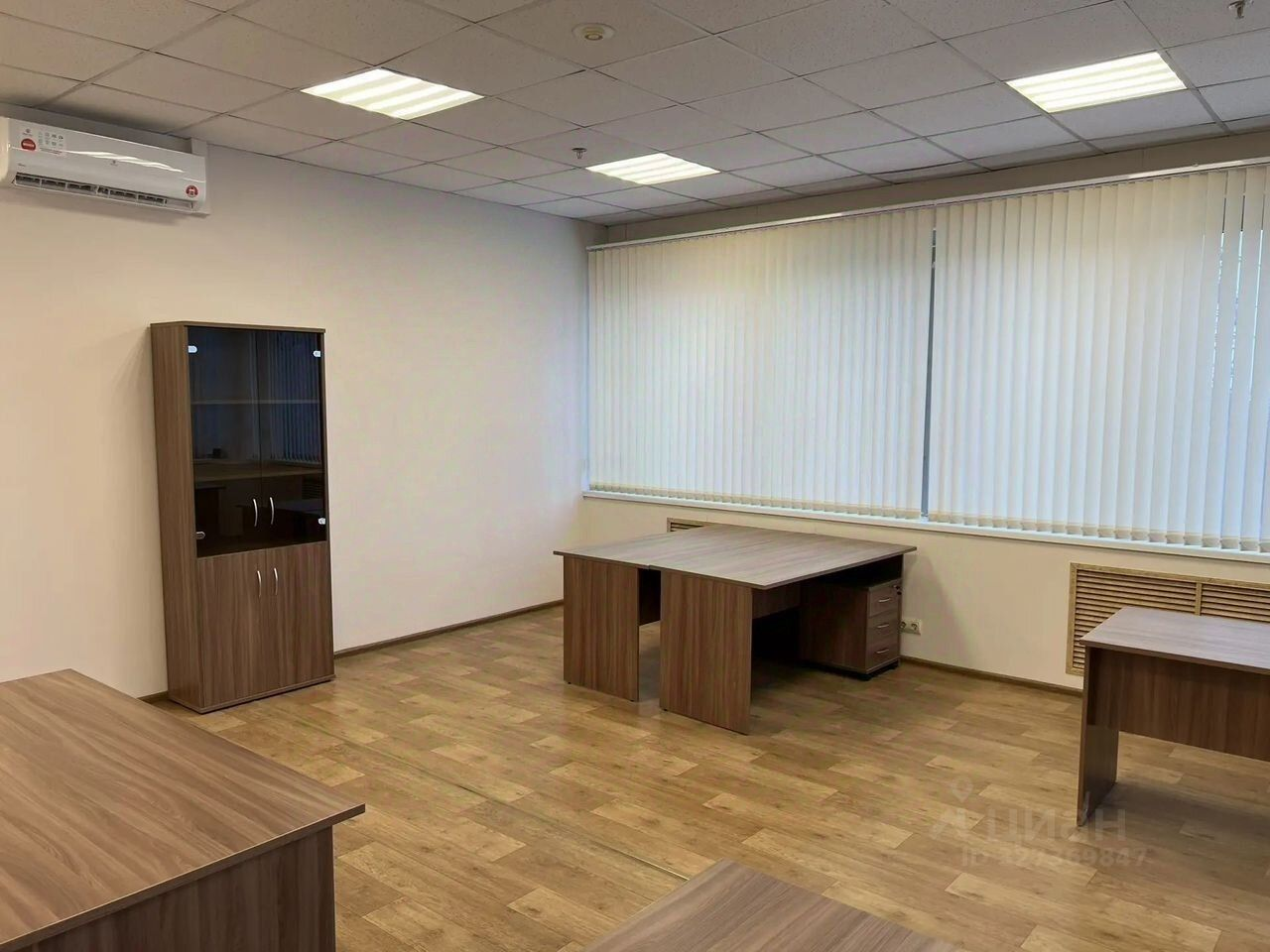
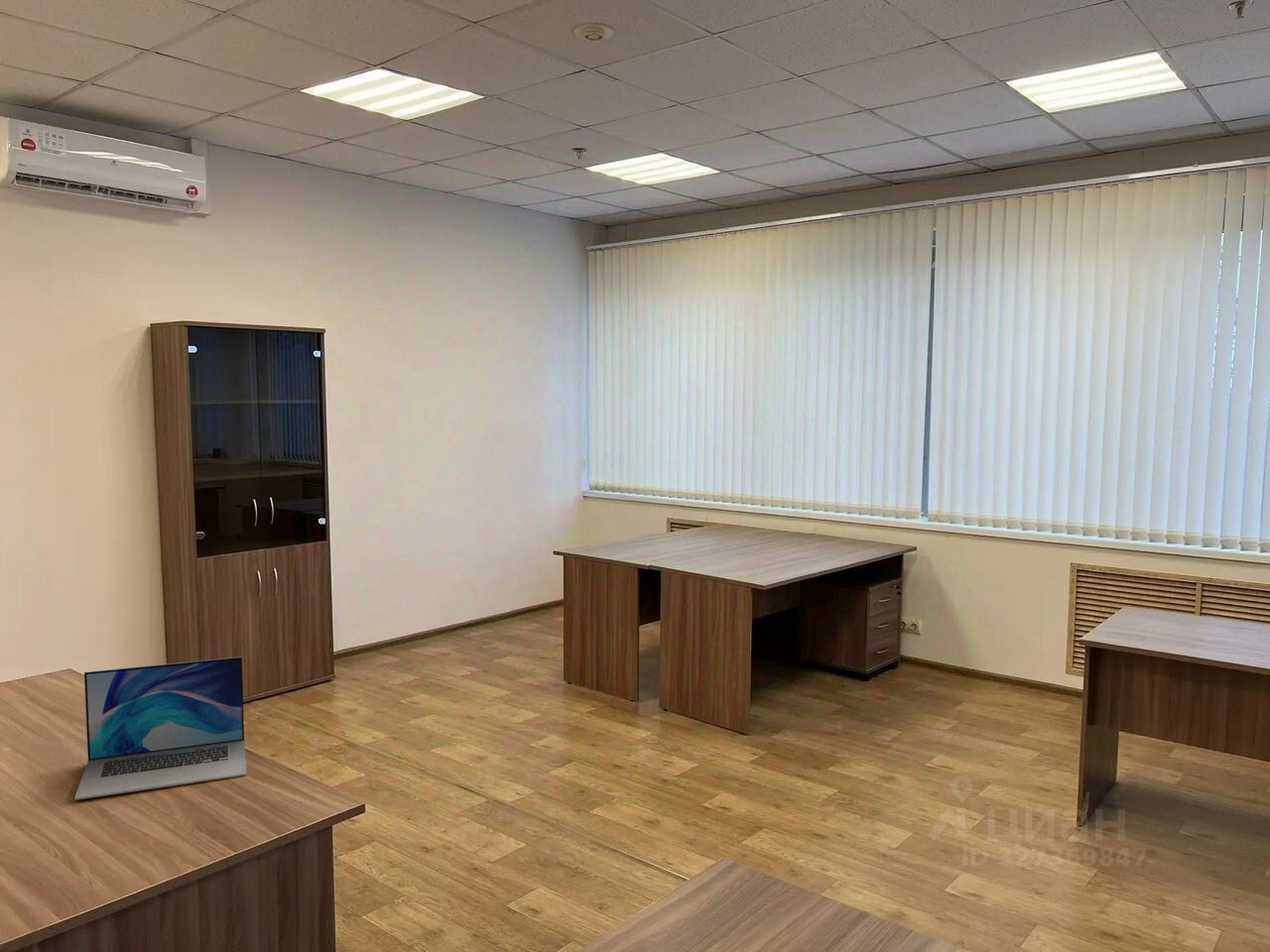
+ laptop [73,655,247,801]
